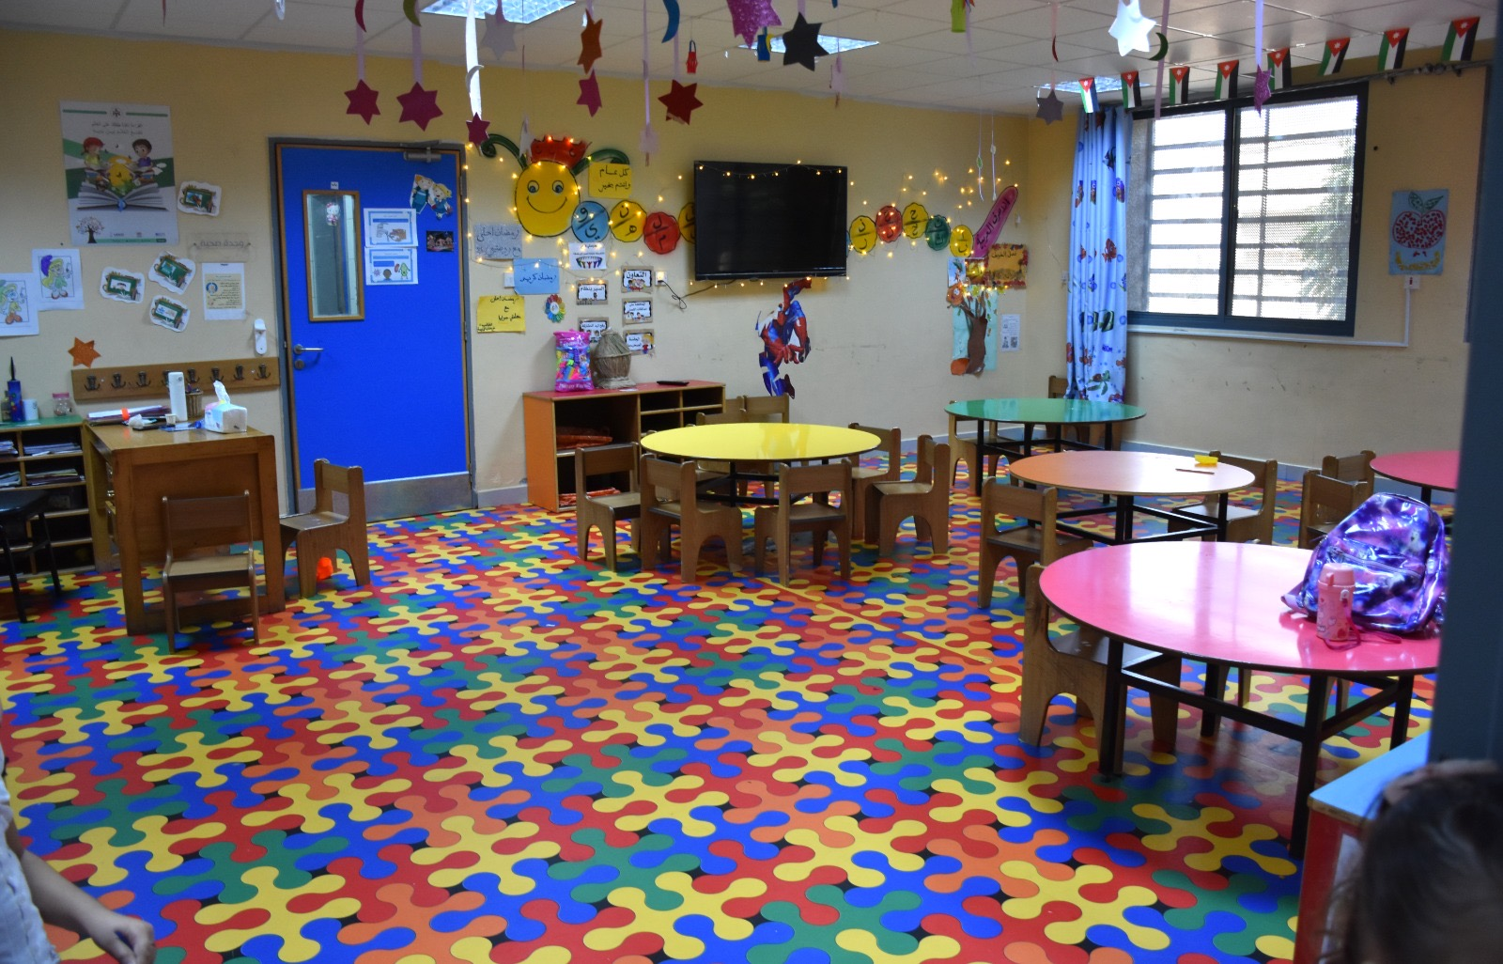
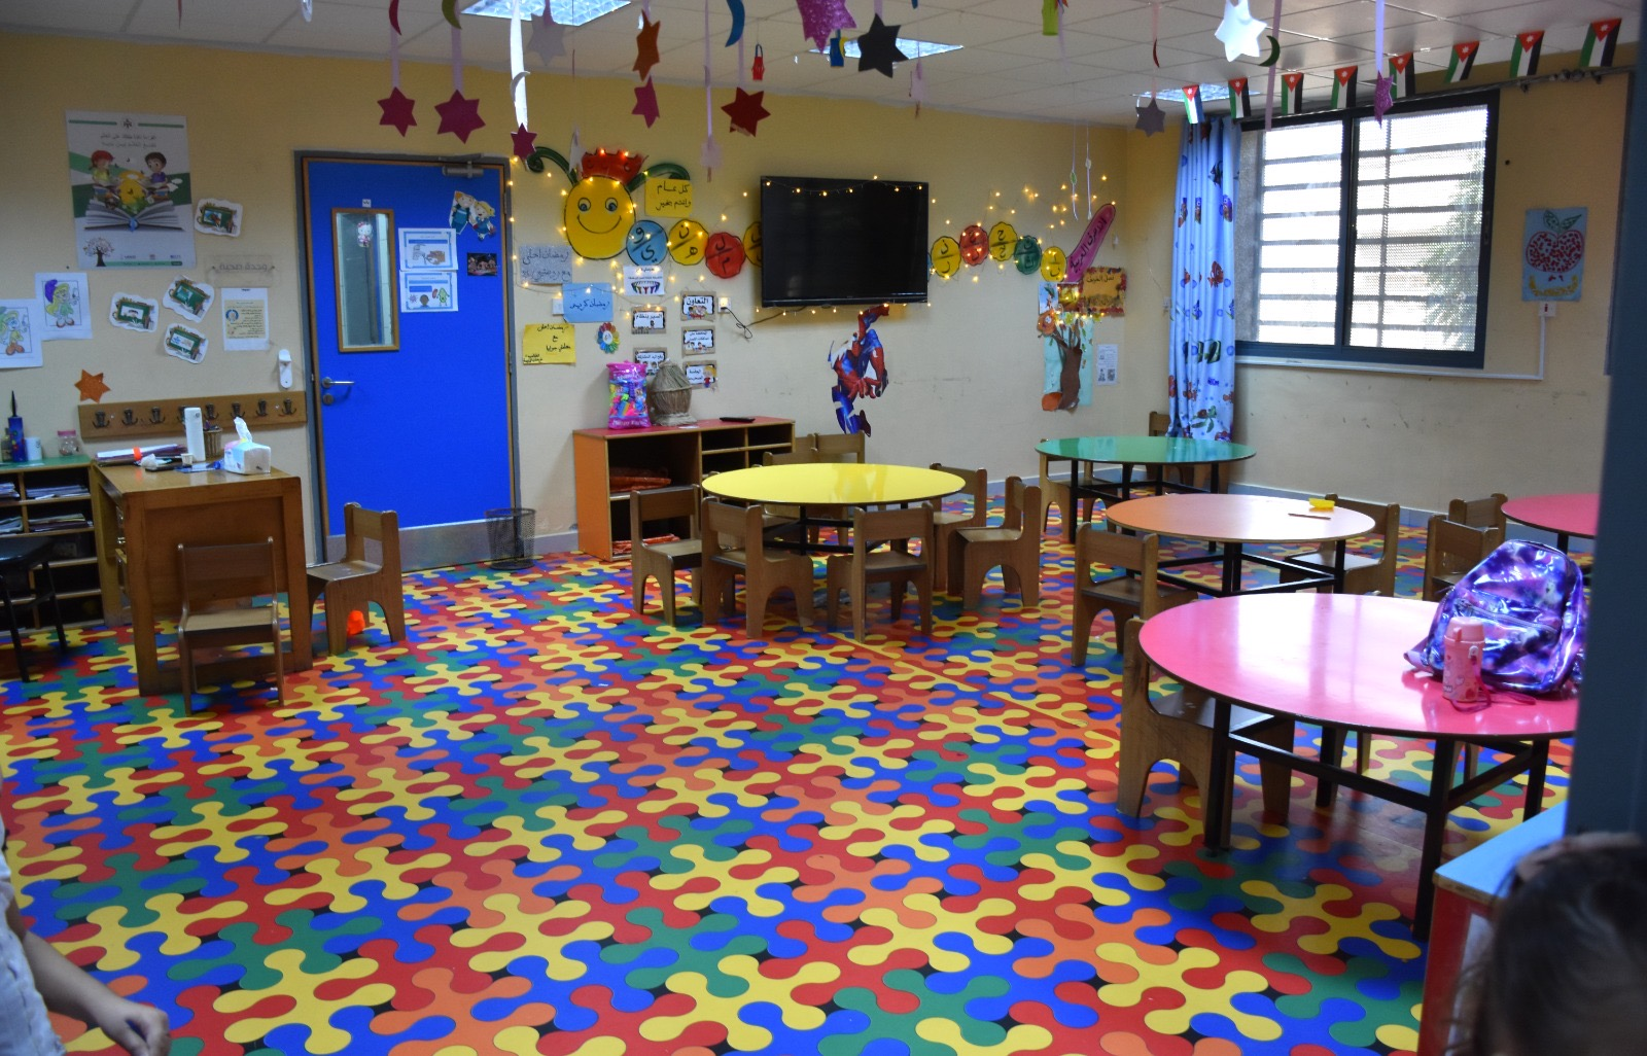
+ waste bin [483,506,538,570]
